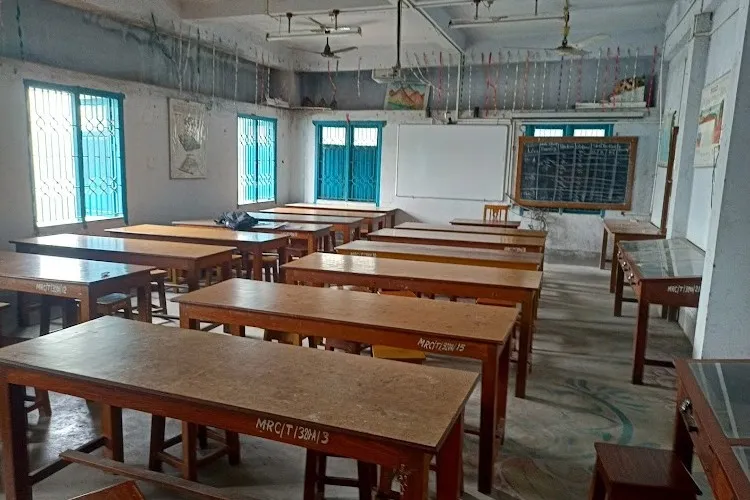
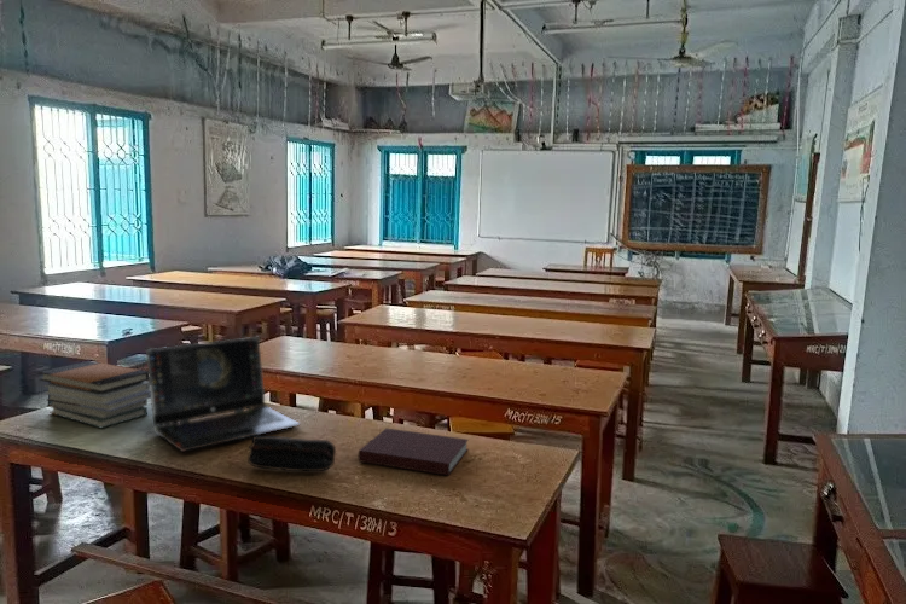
+ laptop computer [145,336,301,453]
+ pencil case [246,435,337,472]
+ book stack [37,360,151,429]
+ notebook [358,428,470,476]
